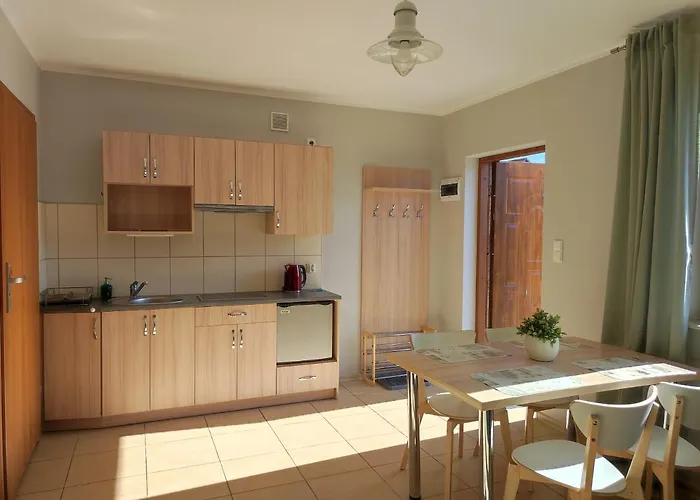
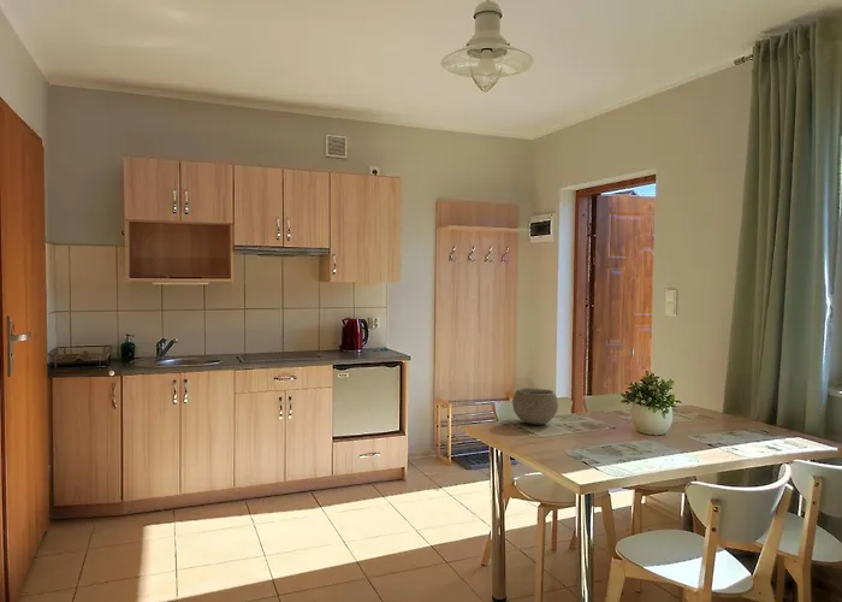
+ bowl [511,386,559,426]
